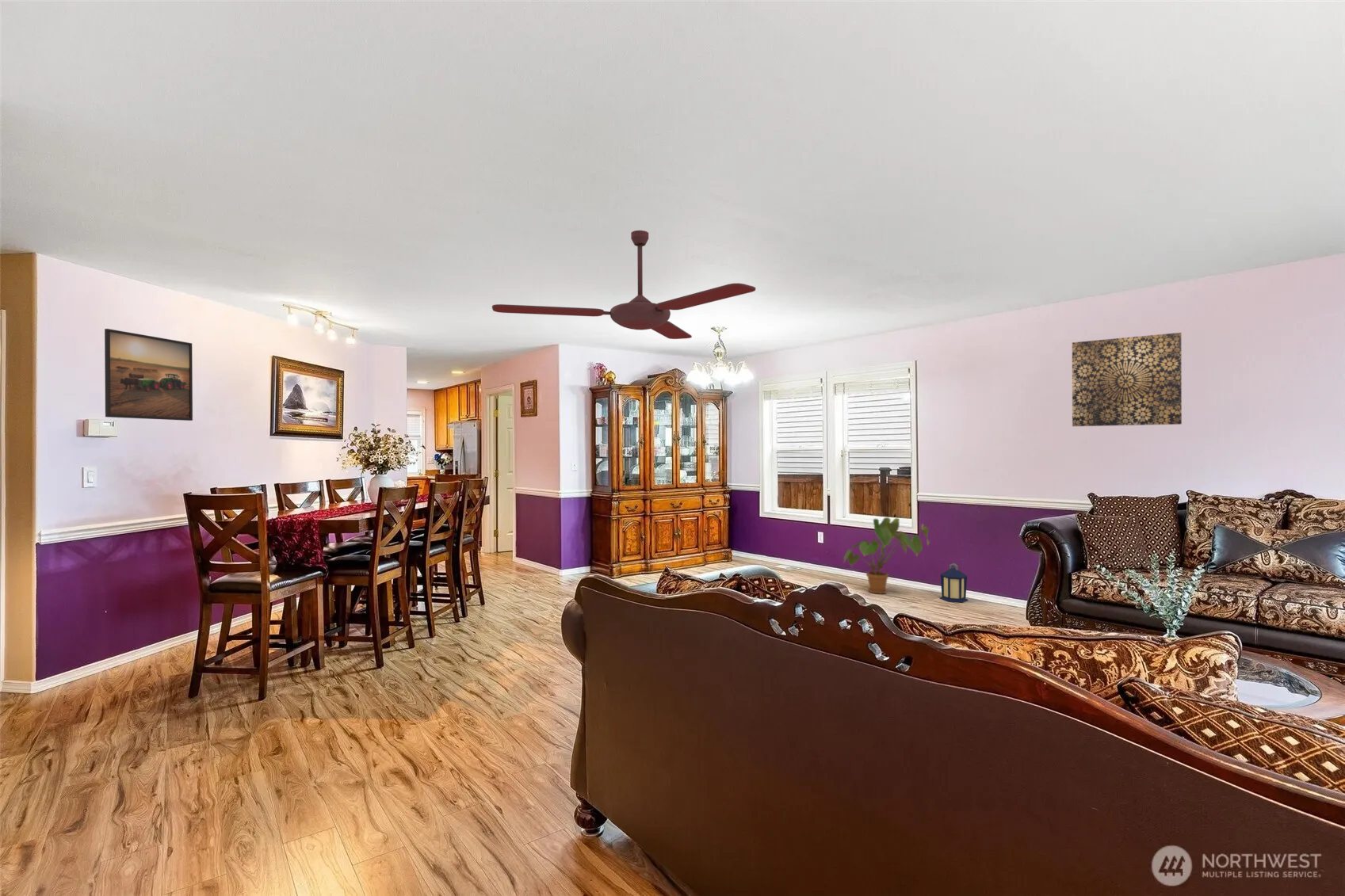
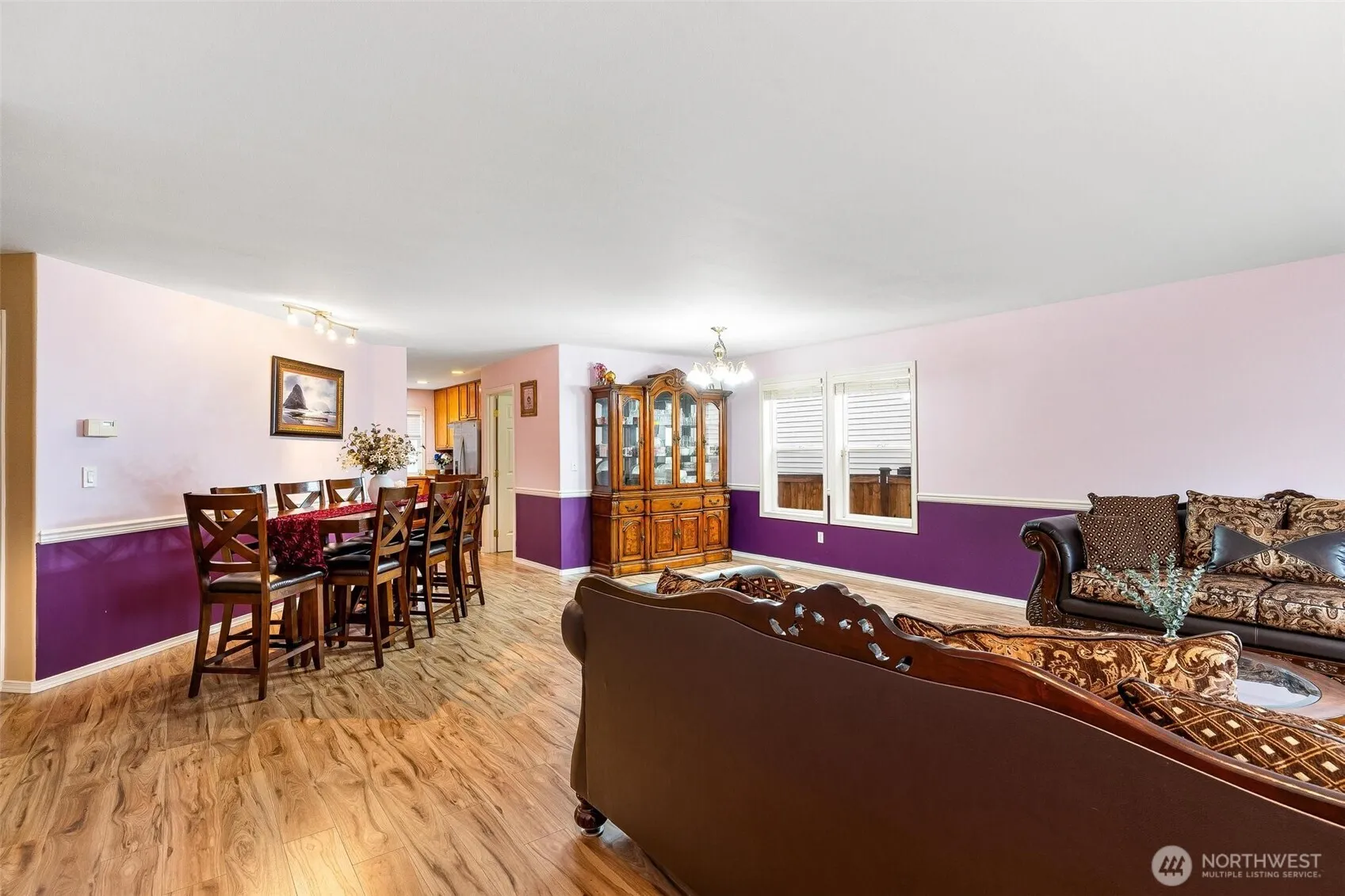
- house plant [843,517,930,595]
- lantern [939,562,969,603]
- ceiling fan [491,230,756,340]
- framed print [104,328,193,421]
- wall art [1072,332,1183,427]
